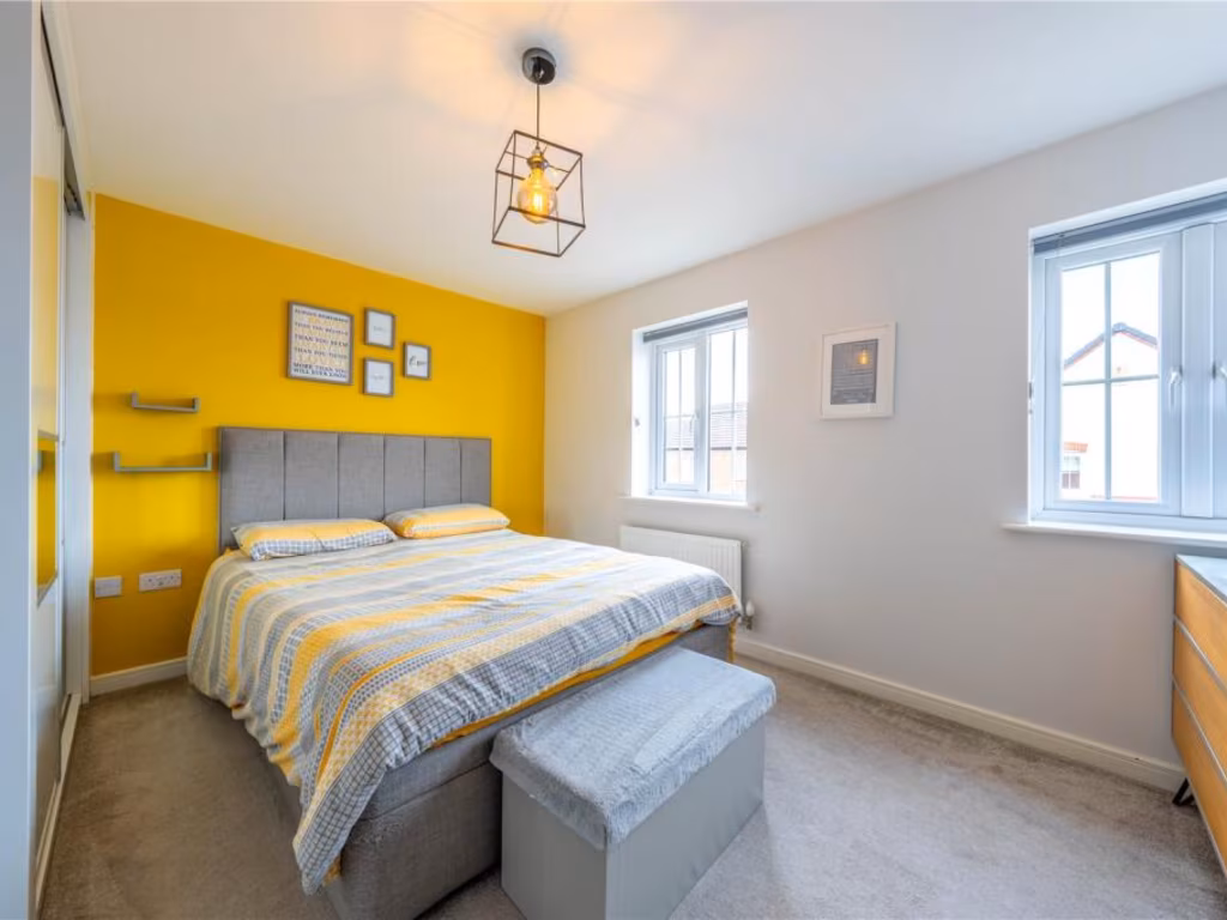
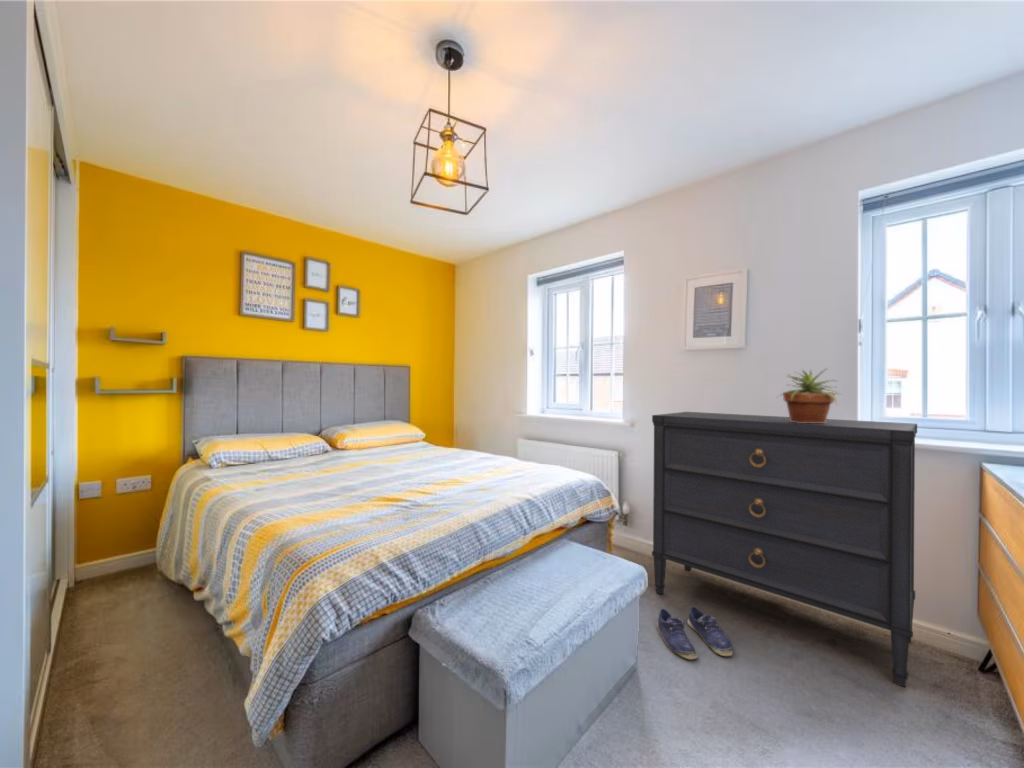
+ shoe [656,606,734,660]
+ potted plant [777,367,843,423]
+ dresser [651,411,918,688]
